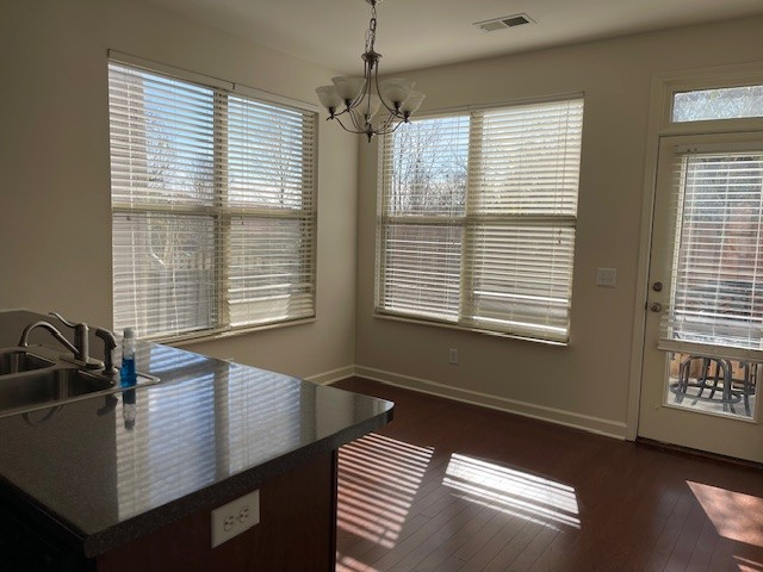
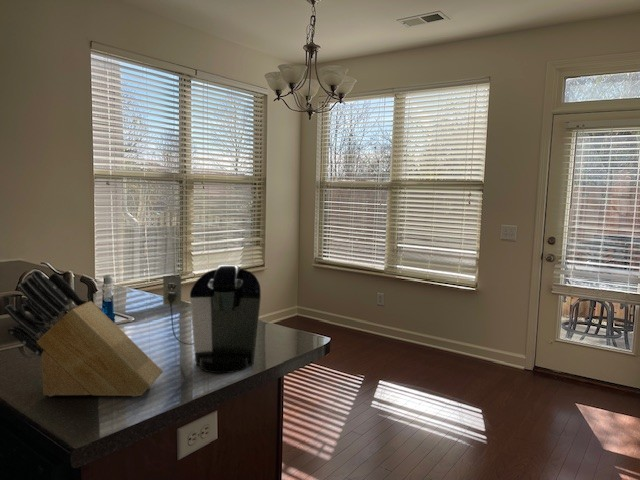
+ coffee maker [162,264,262,374]
+ knife block [4,269,164,398]
